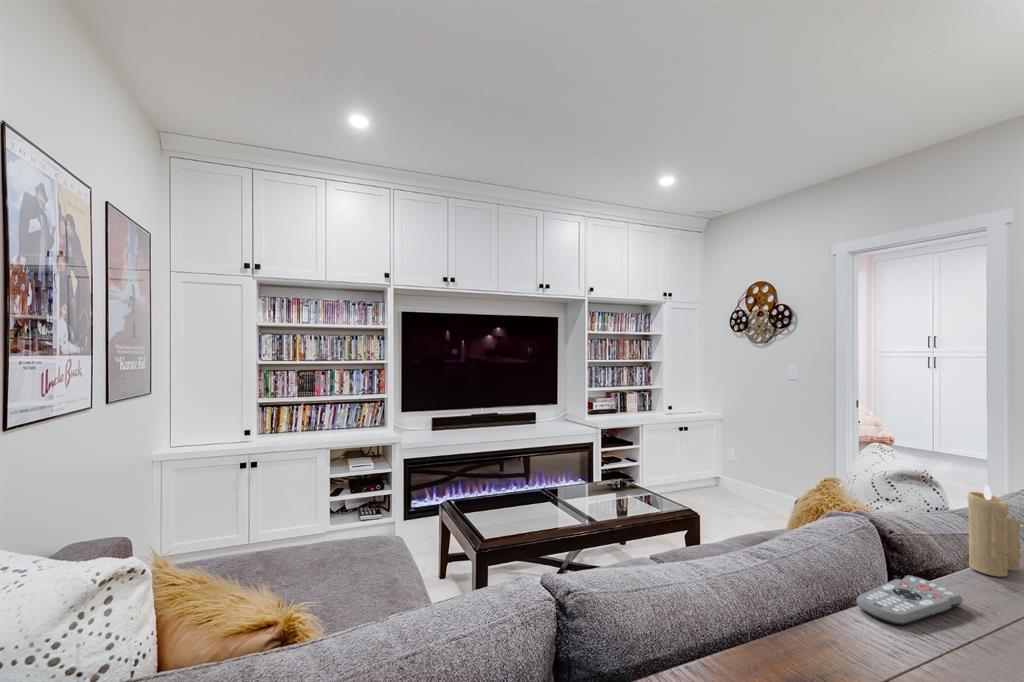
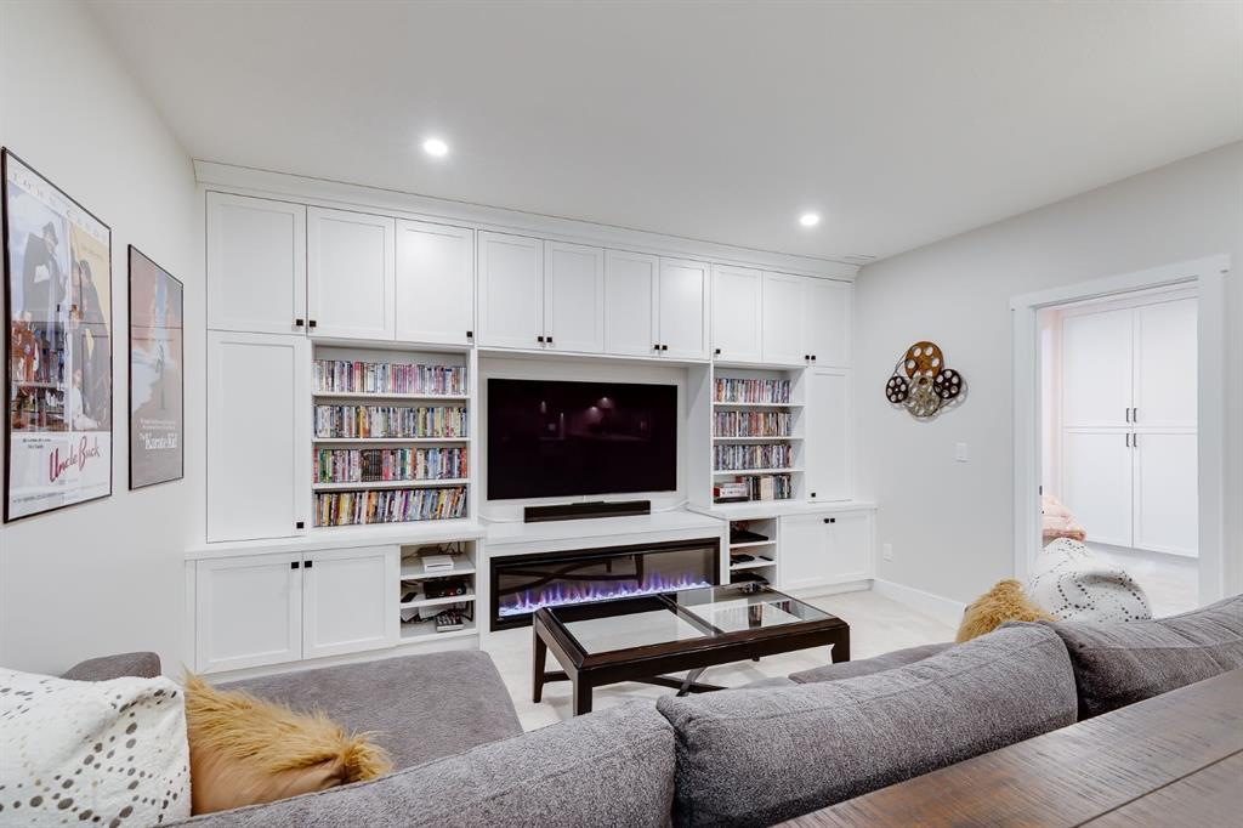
- remote control [855,574,964,626]
- candle [966,484,1022,578]
